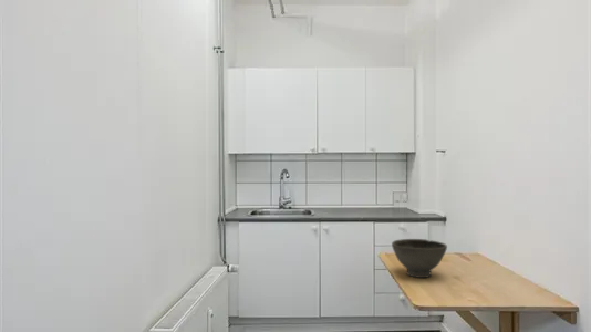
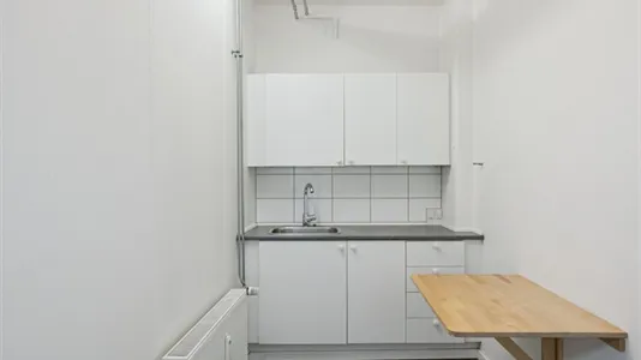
- bowl [391,238,448,279]
